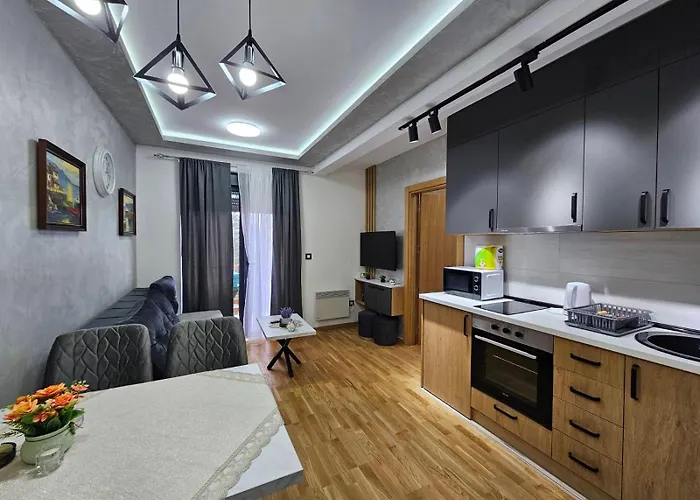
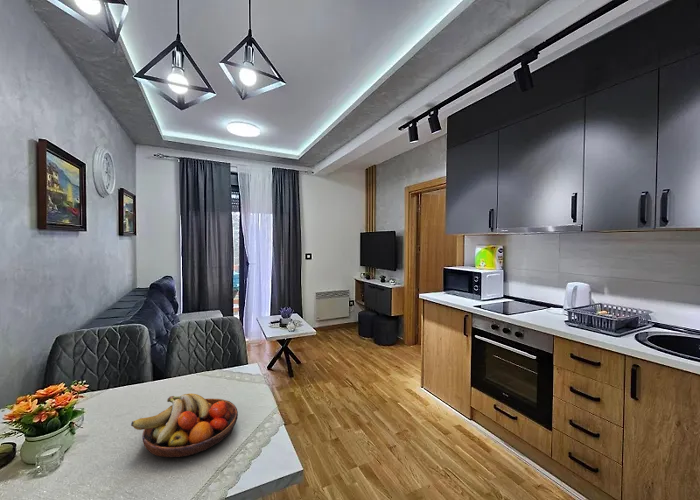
+ fruit bowl [130,392,239,458]
